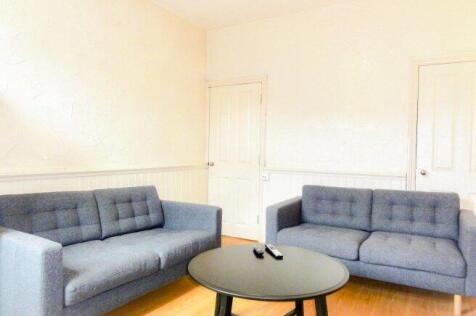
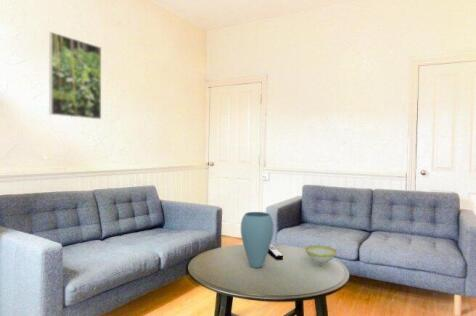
+ vase [240,211,274,269]
+ decorative bowl [304,244,338,267]
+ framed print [48,31,102,120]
